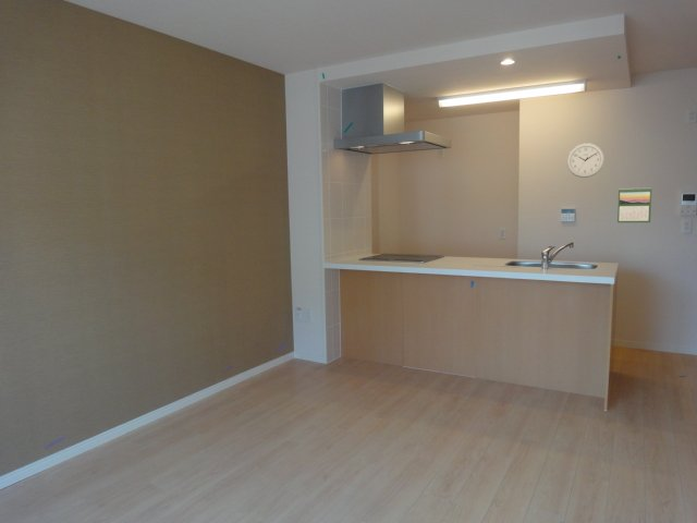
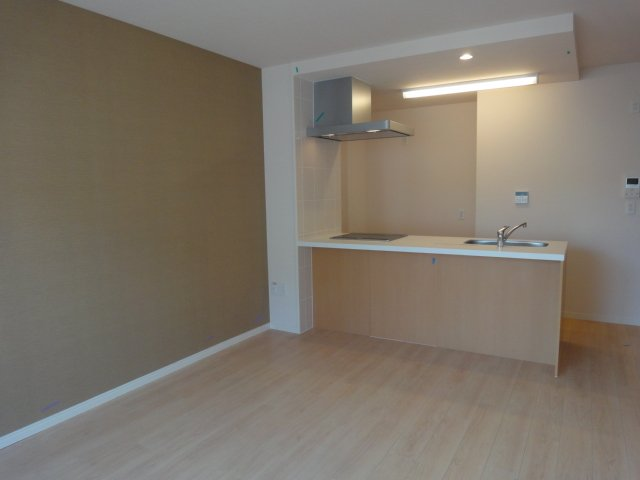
- wall clock [566,142,606,179]
- calendar [616,186,652,223]
